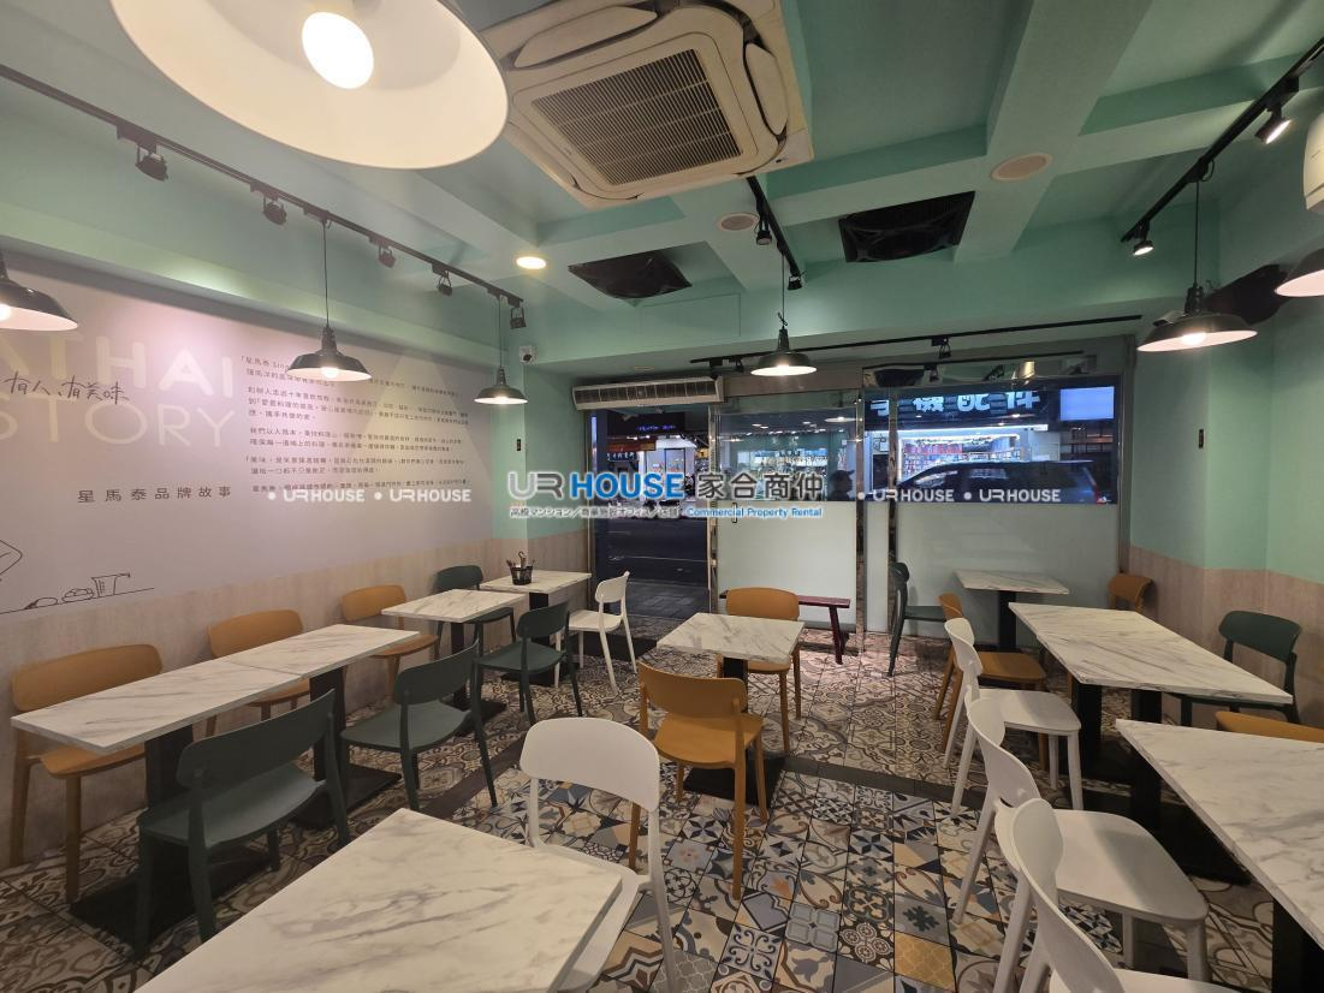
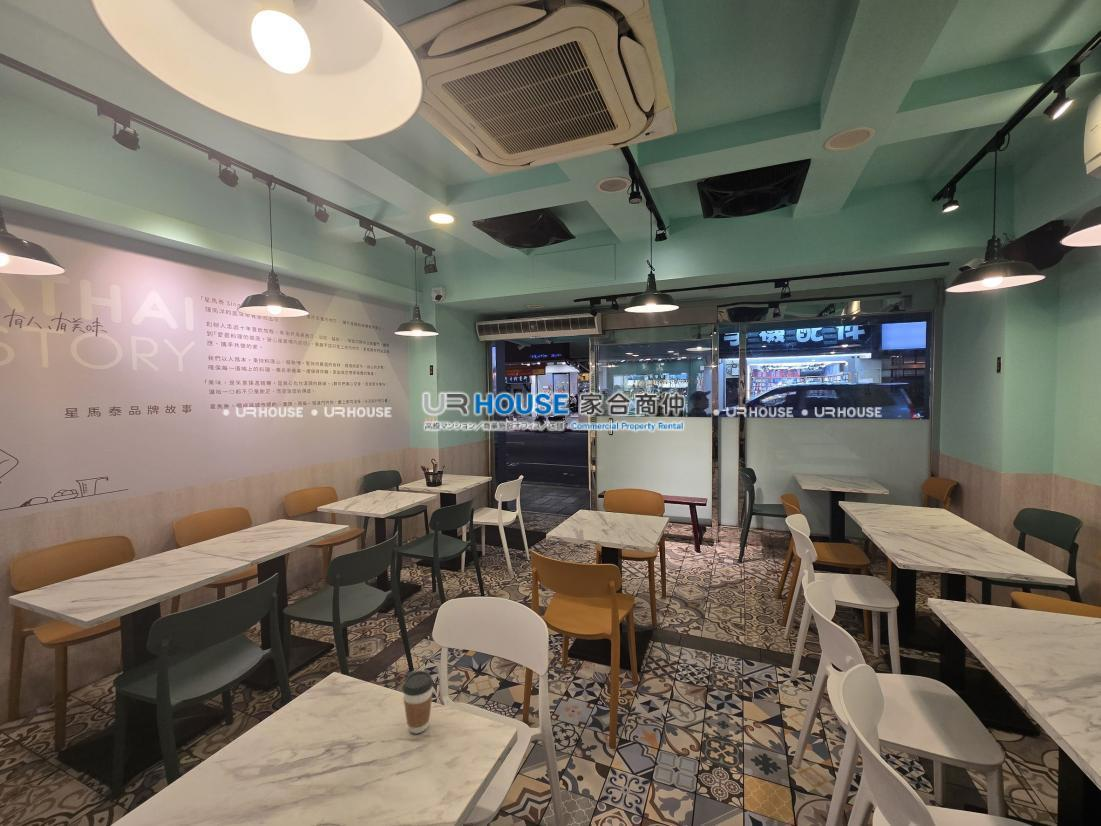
+ coffee cup [401,670,434,734]
